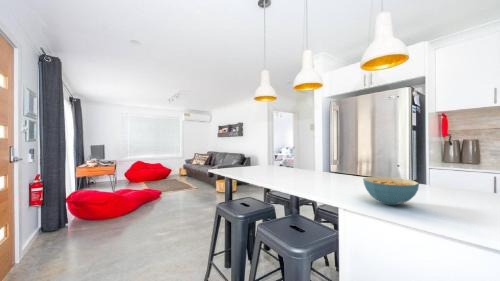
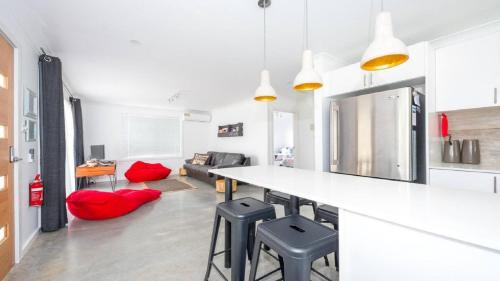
- cereal bowl [362,176,420,206]
